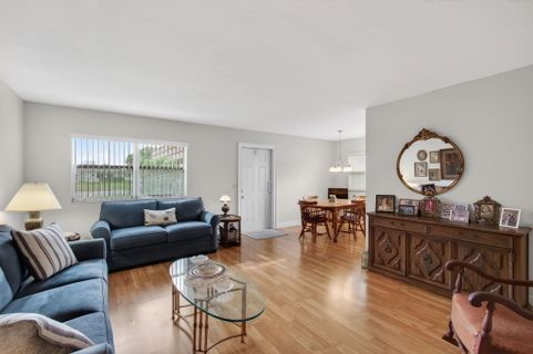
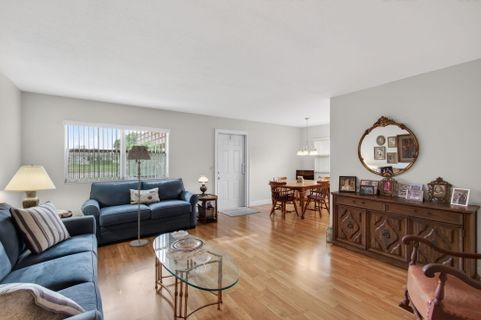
+ floor lamp [126,145,152,248]
